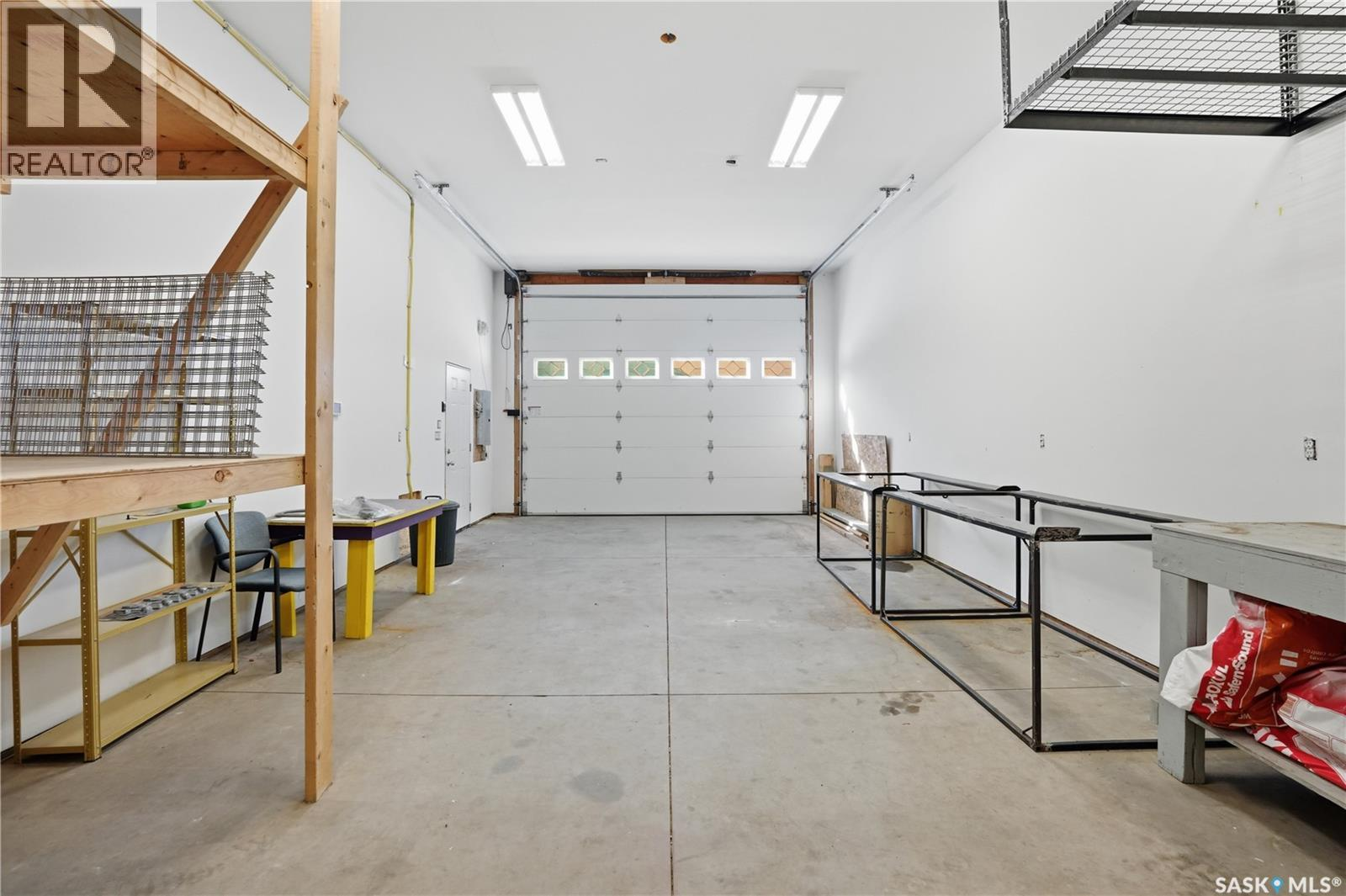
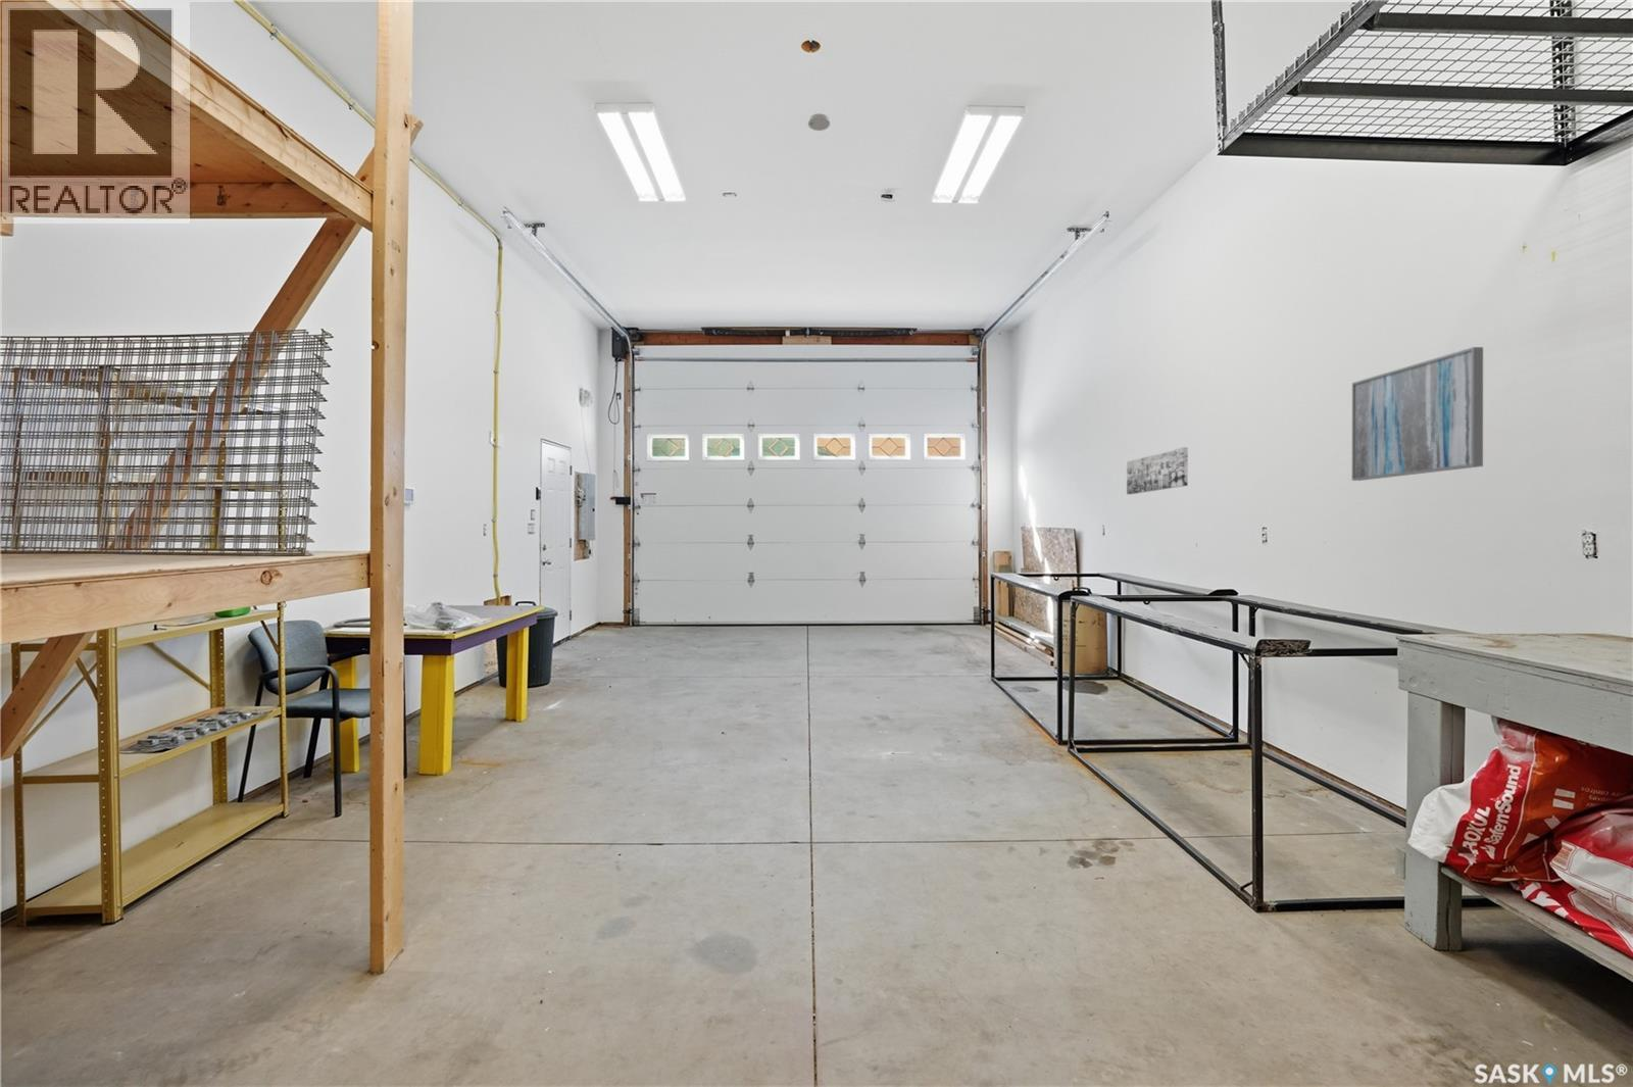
+ smoke detector [807,113,831,132]
+ wall art [1352,346,1484,482]
+ wall art [1126,446,1189,495]
